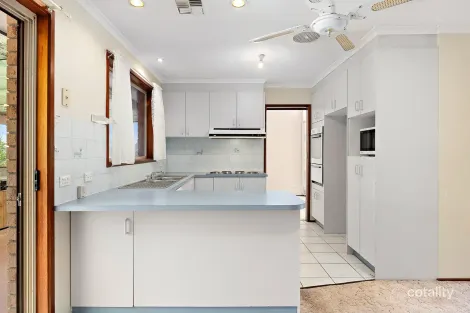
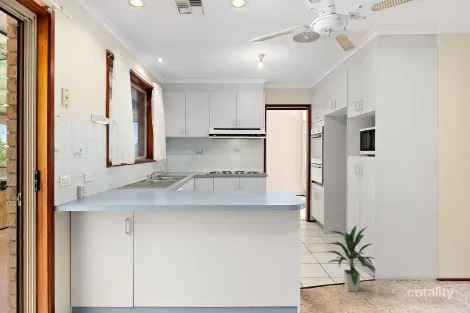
+ indoor plant [325,223,376,293]
